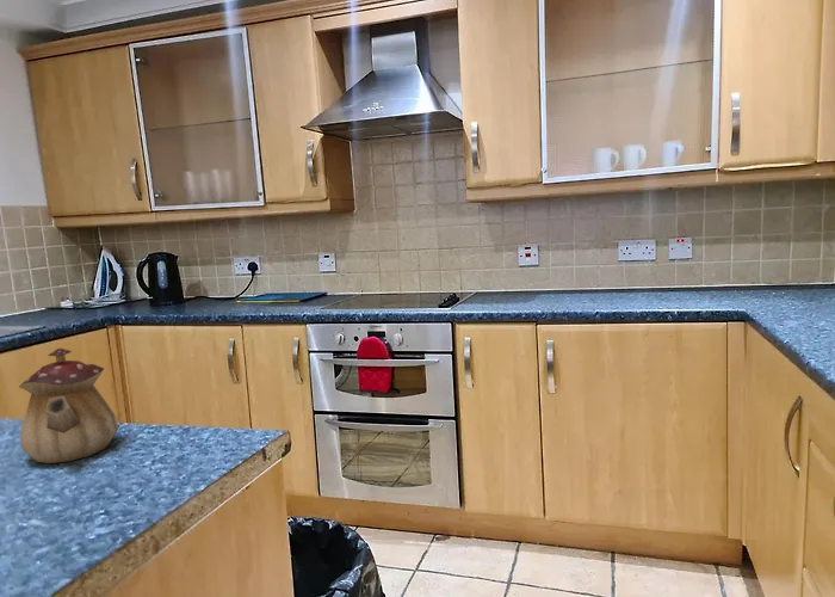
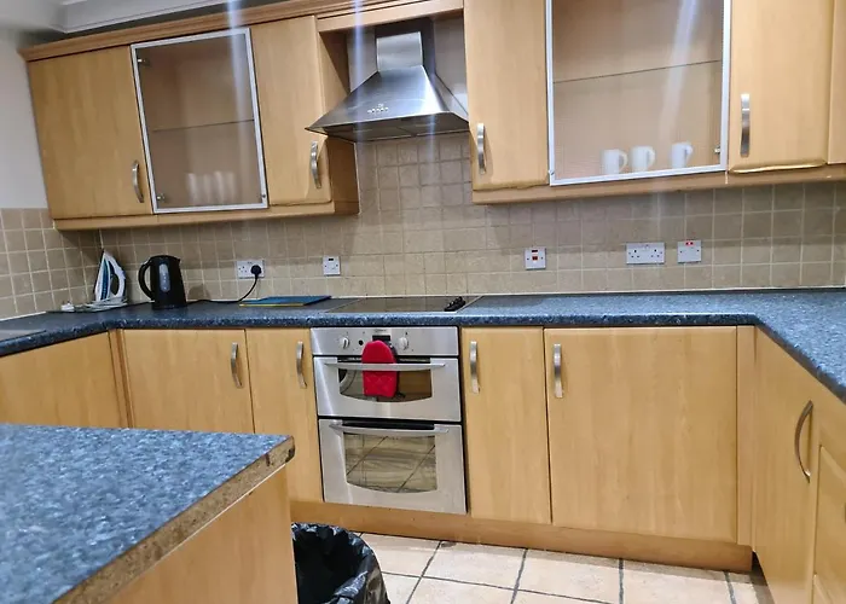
- teapot [18,346,119,464]
